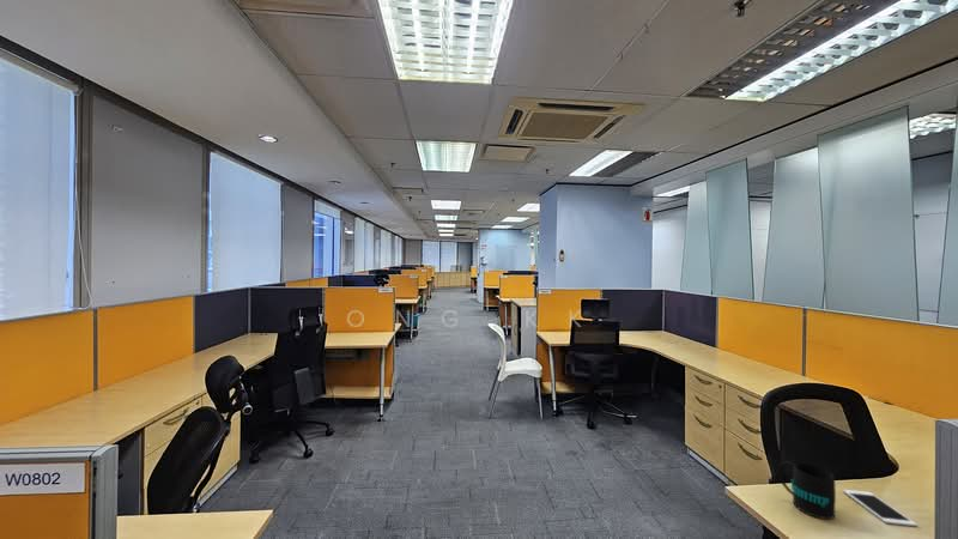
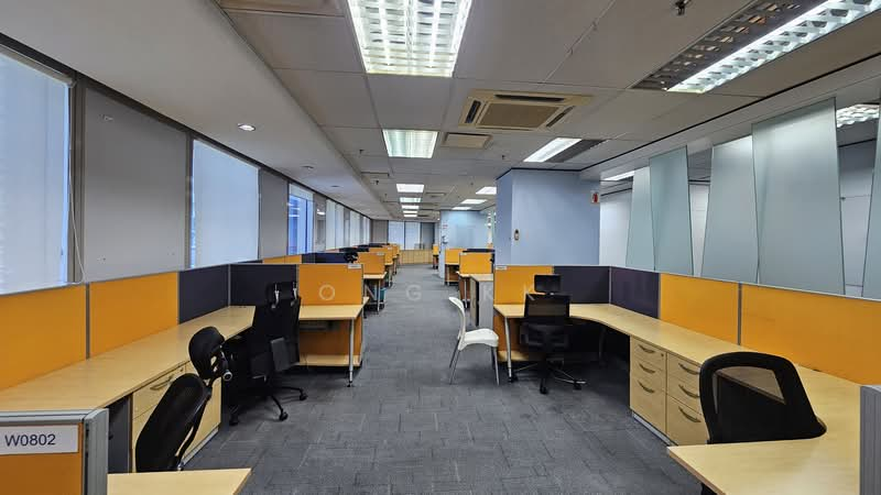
- mug [777,460,837,520]
- cell phone [842,489,917,527]
